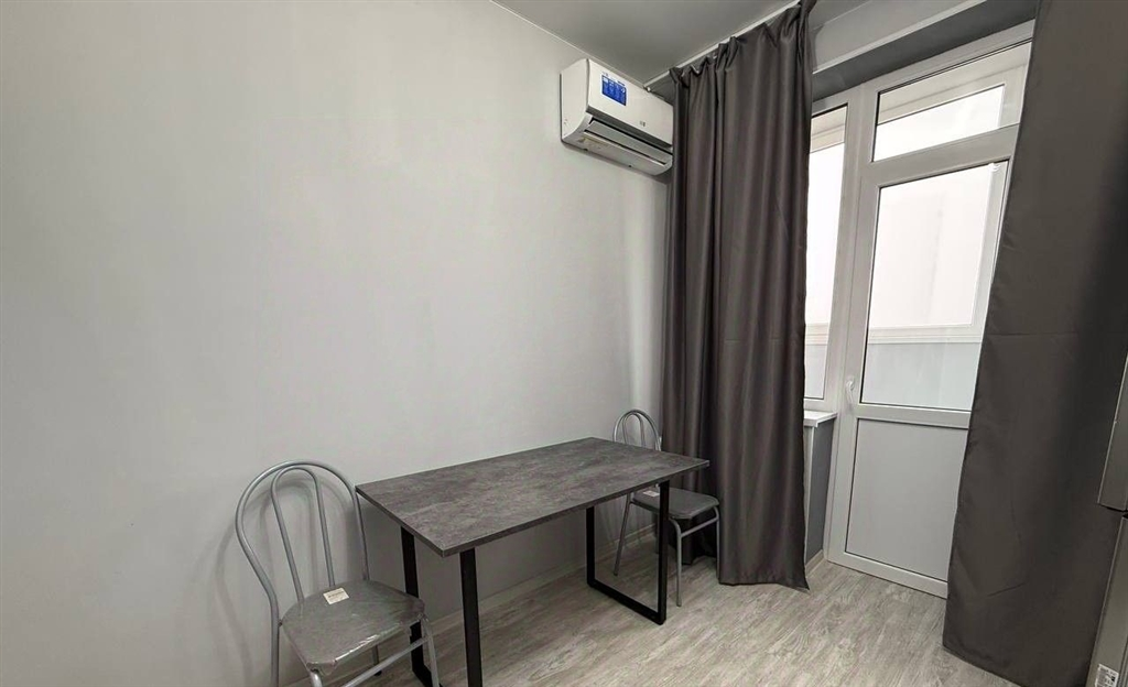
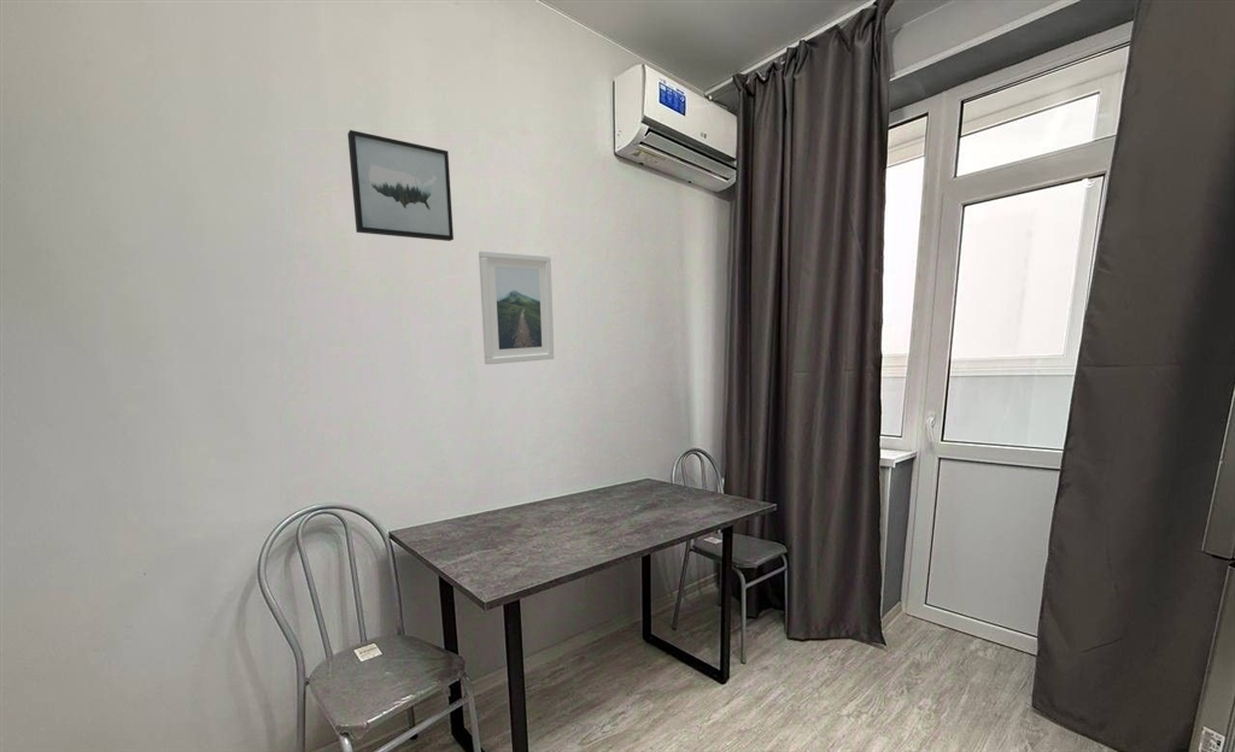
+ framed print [478,249,555,365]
+ wall art [346,129,455,242]
